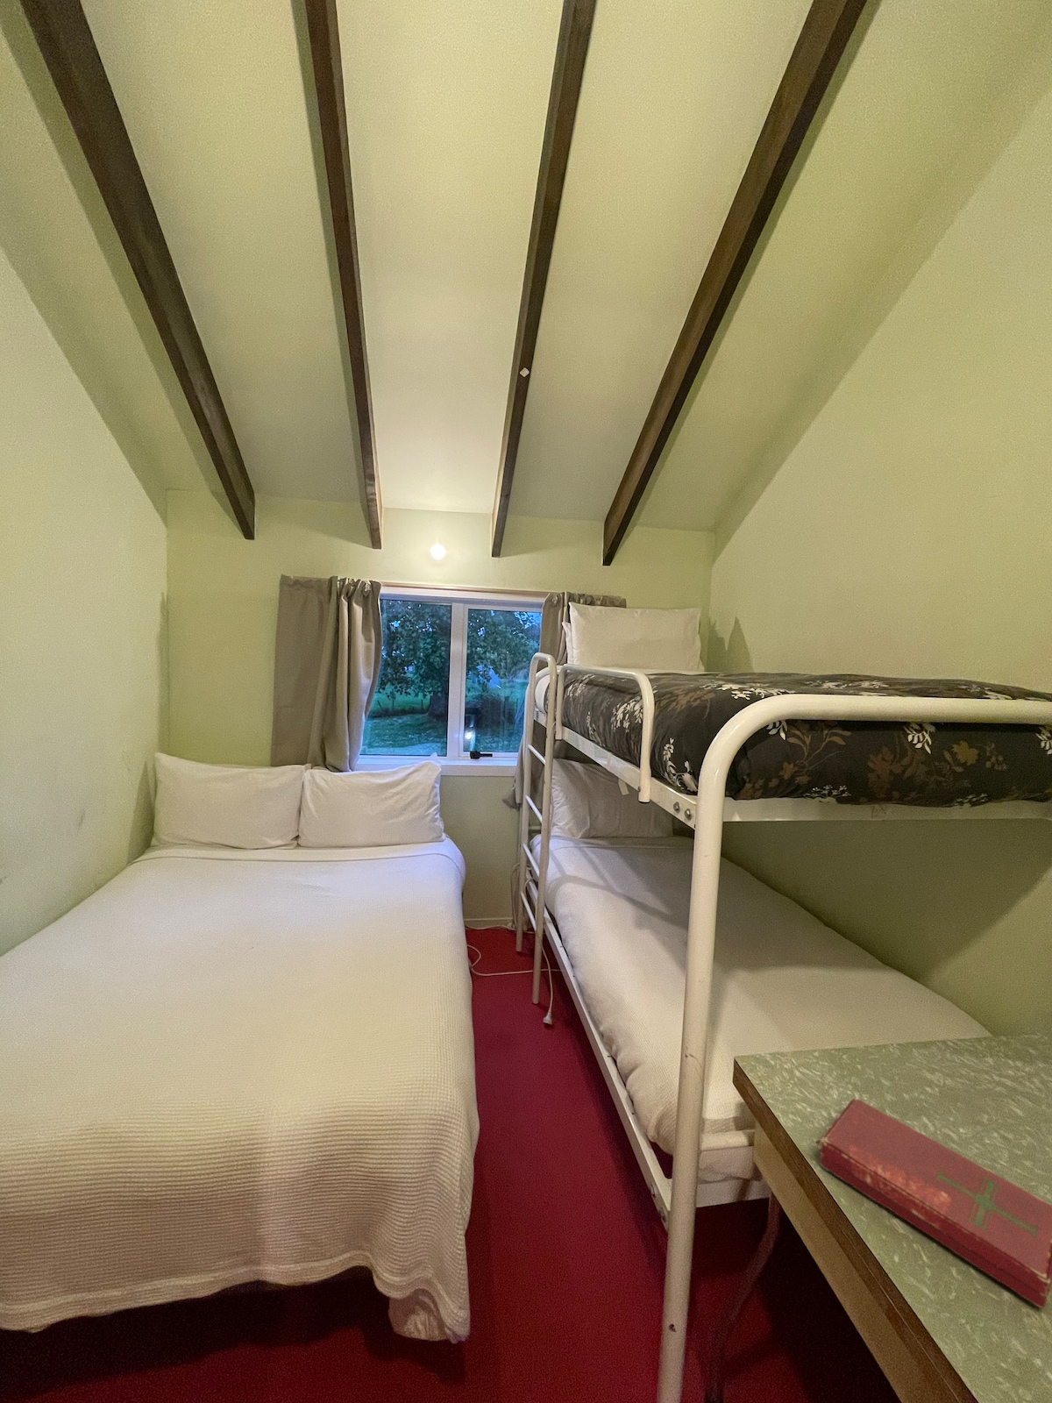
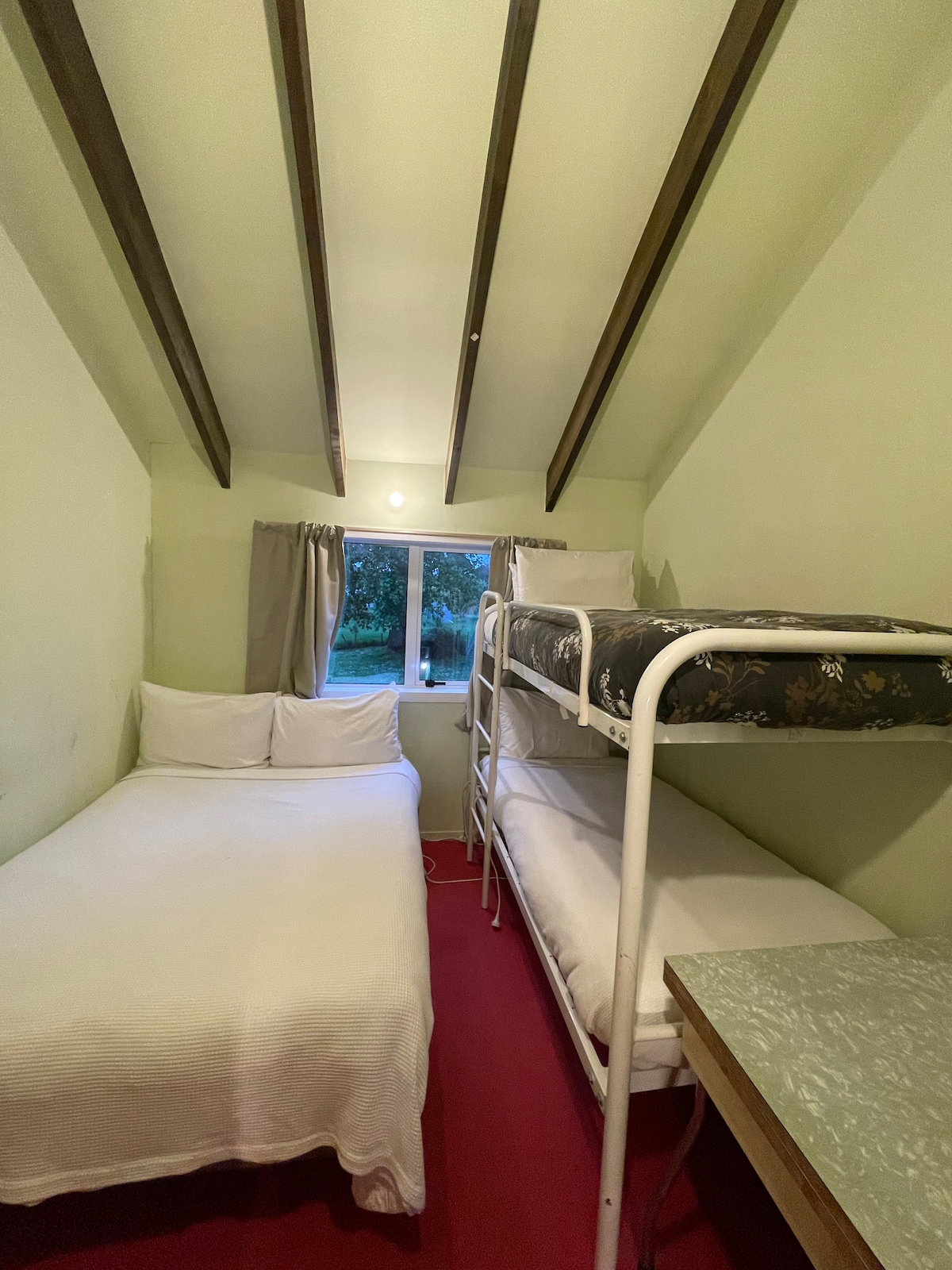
- book [814,1098,1052,1309]
